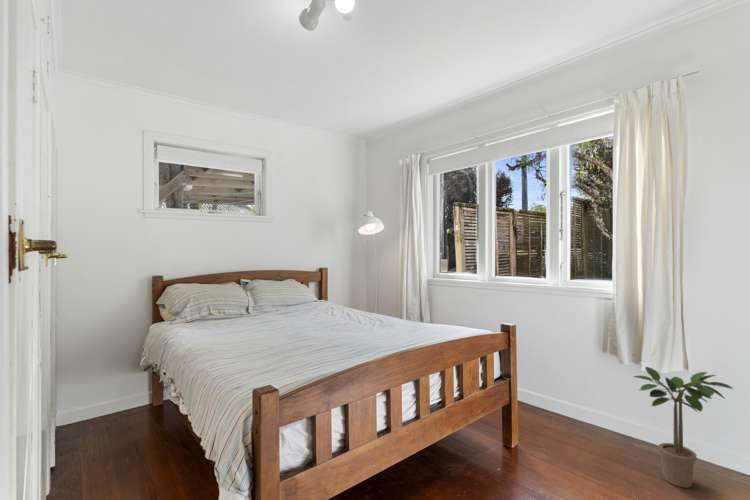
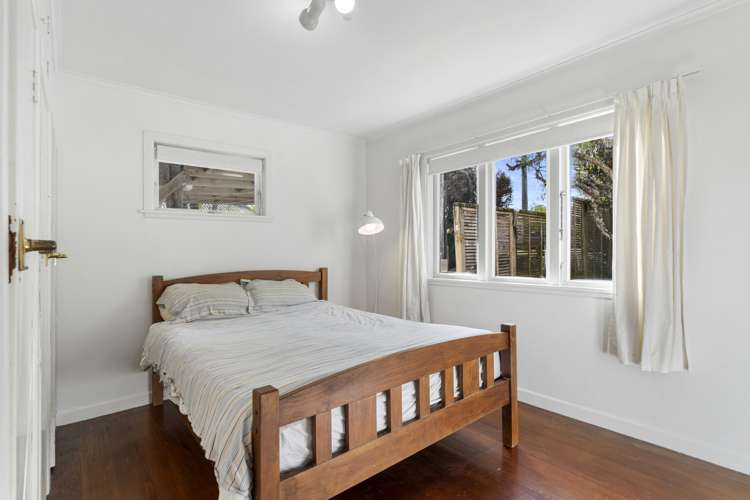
- potted plant [632,366,734,489]
